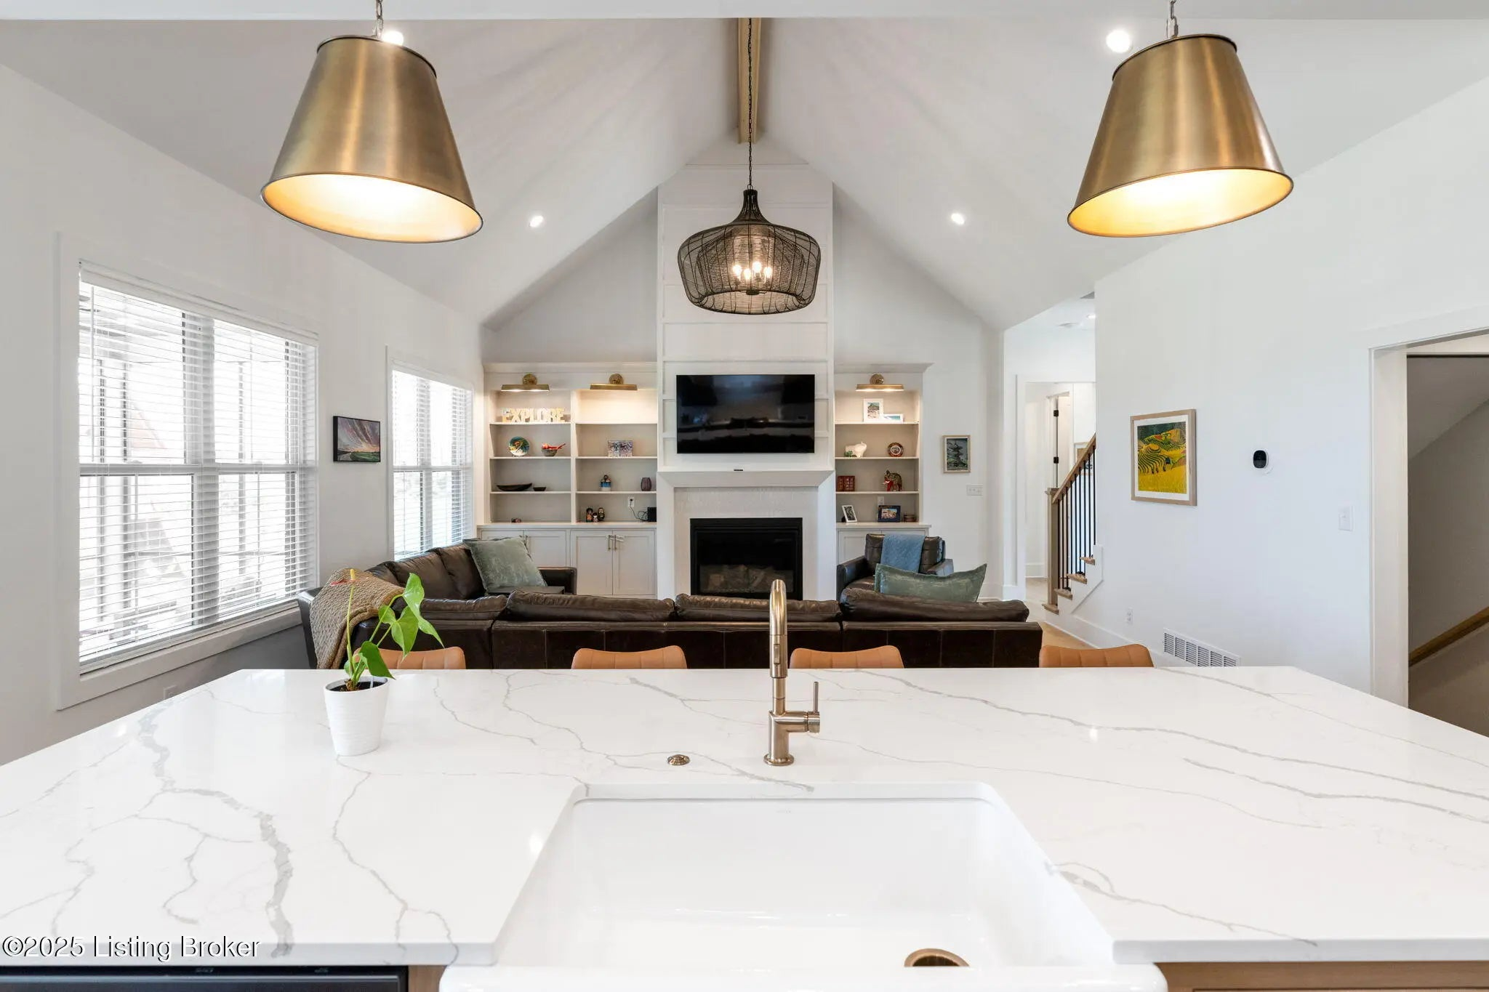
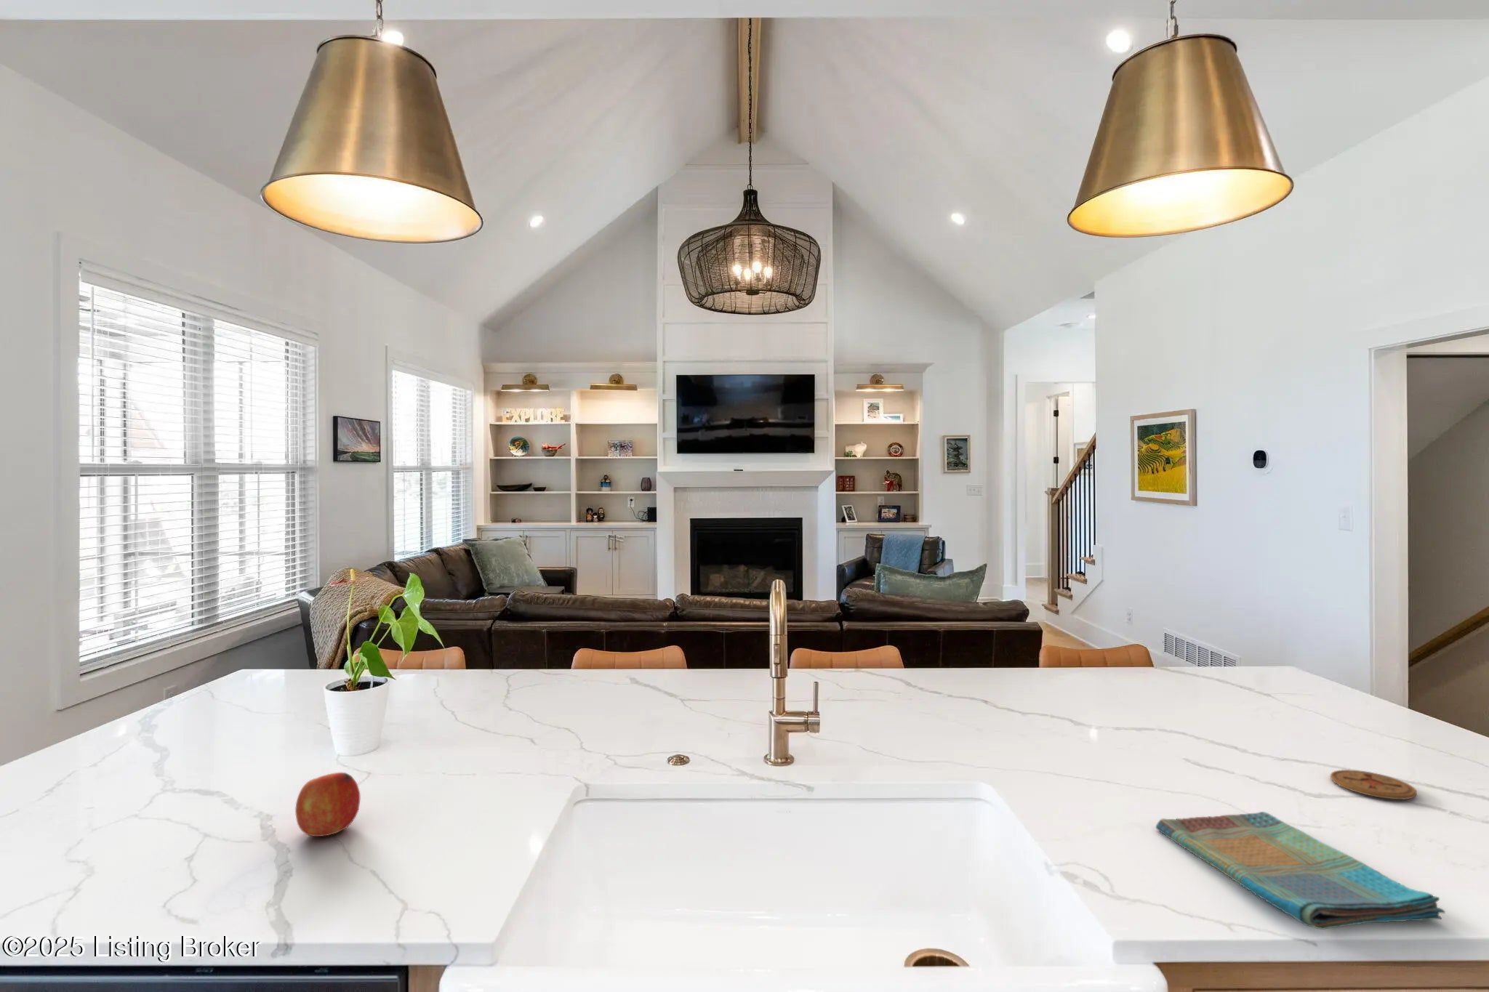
+ dish towel [1156,812,1446,930]
+ fruit [294,772,361,837]
+ coaster [1330,768,1417,800]
